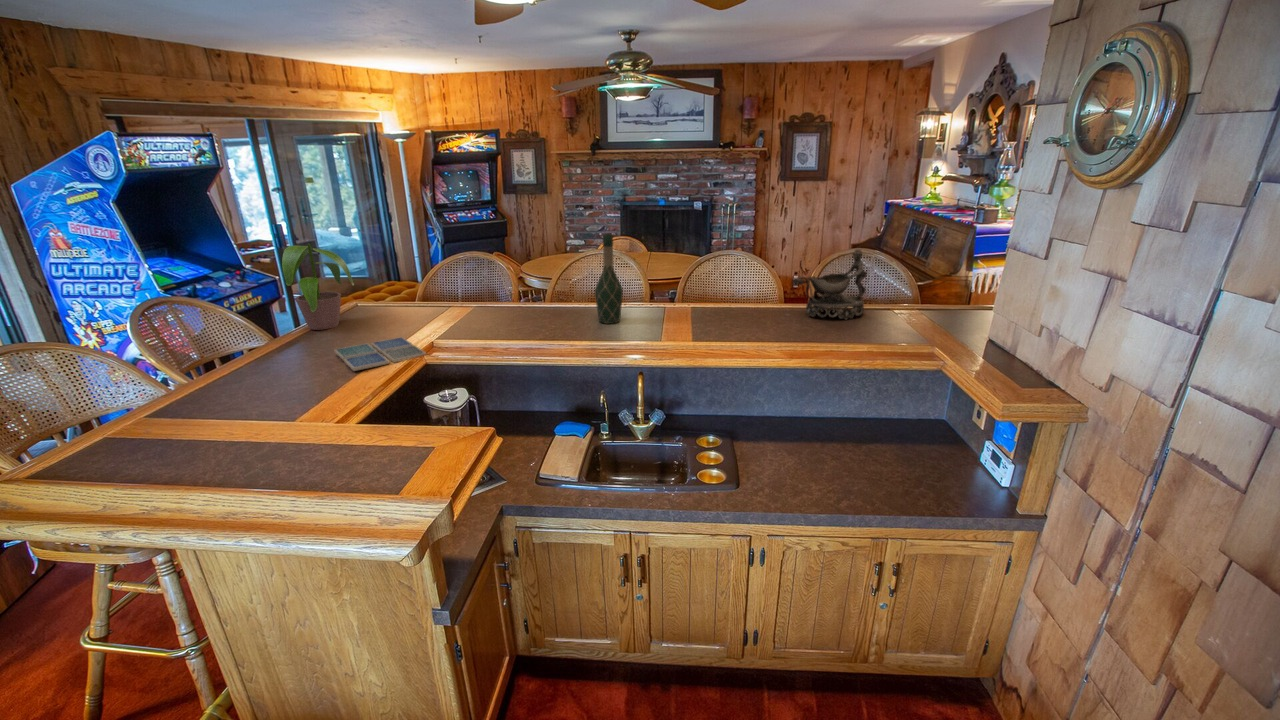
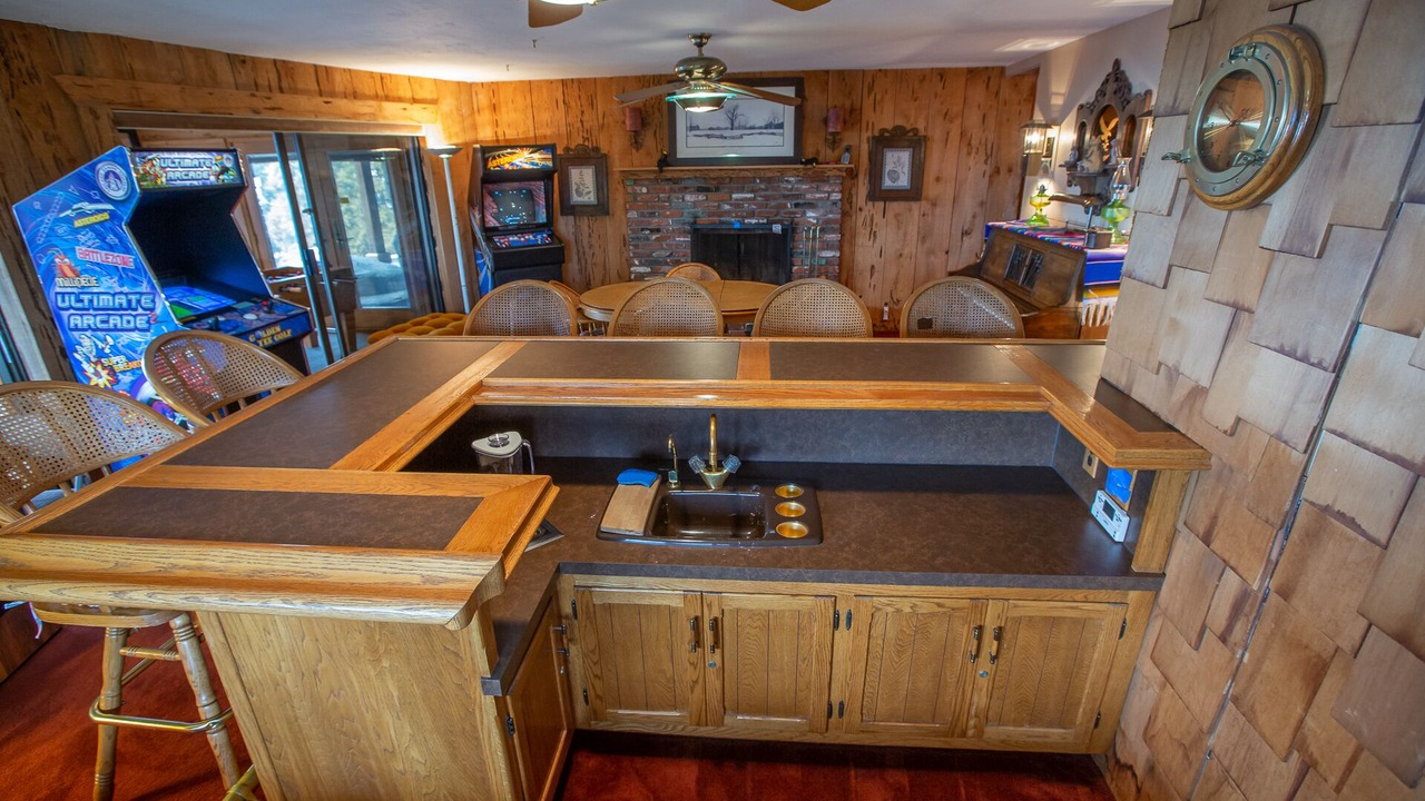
- potted plant [281,243,355,331]
- drink coaster [333,336,427,372]
- wine bottle [594,233,624,325]
- decorative bowl [792,248,868,321]
